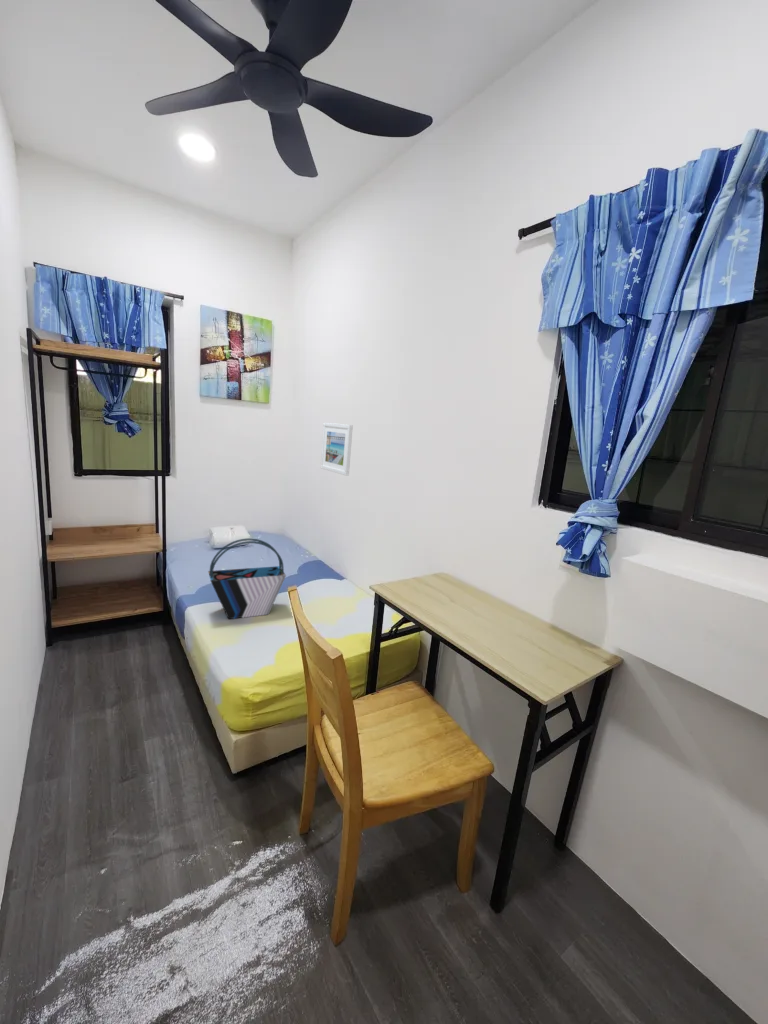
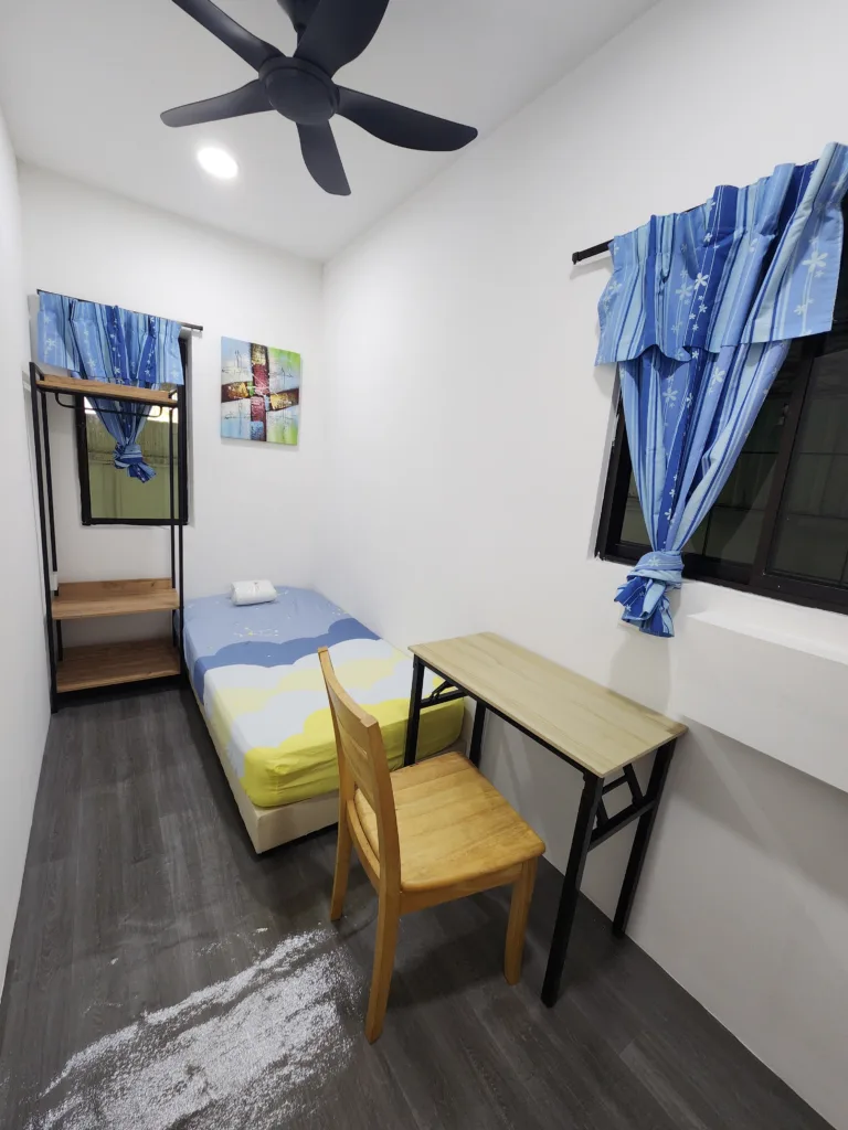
- tote bag [207,537,287,620]
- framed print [320,422,354,477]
